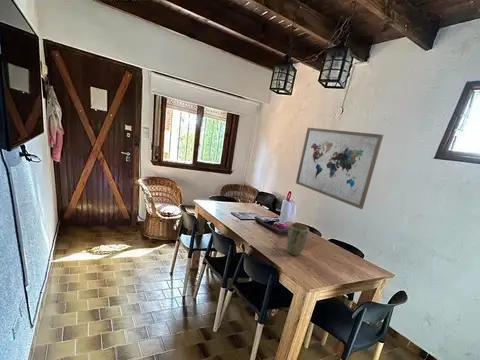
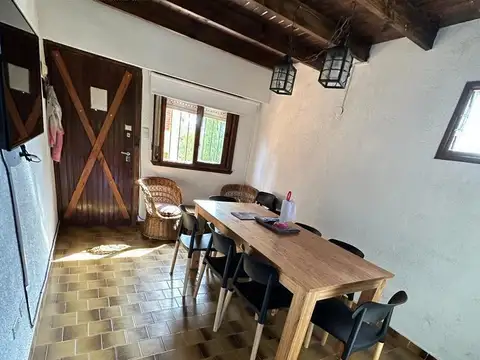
- wall art [295,127,384,210]
- plant pot [286,222,310,257]
